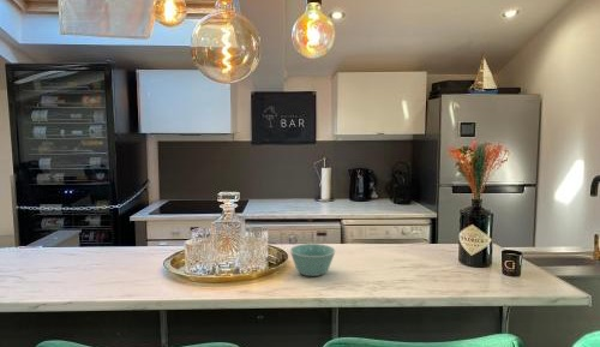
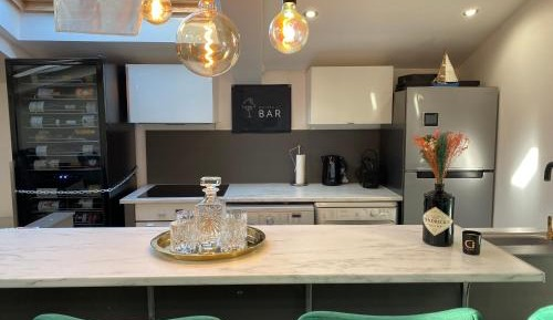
- bowl [289,243,336,277]
